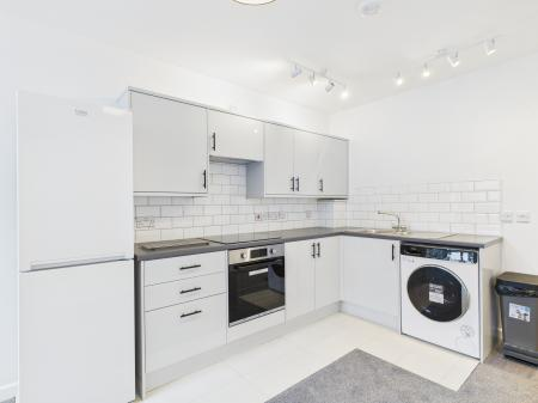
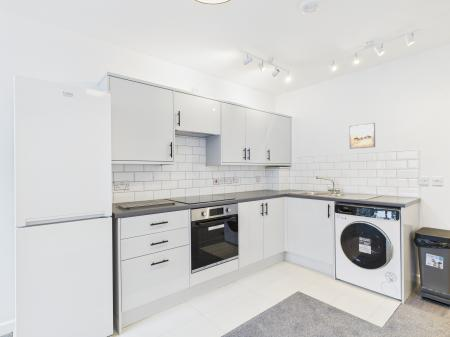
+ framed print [348,122,376,150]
